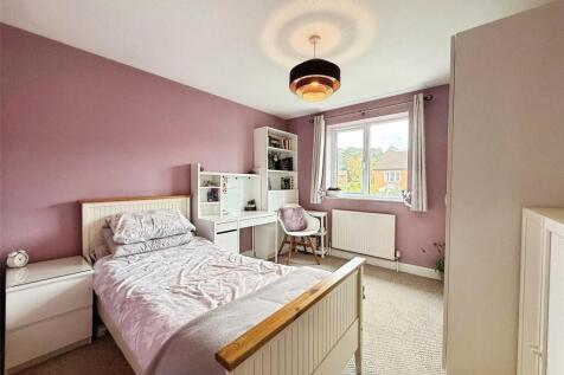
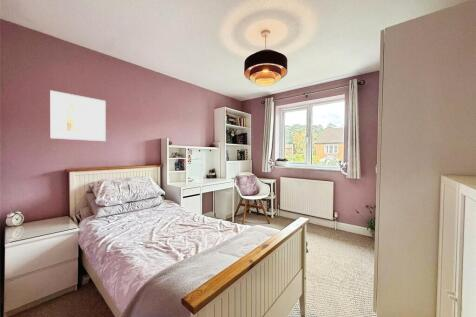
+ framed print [49,89,107,142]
